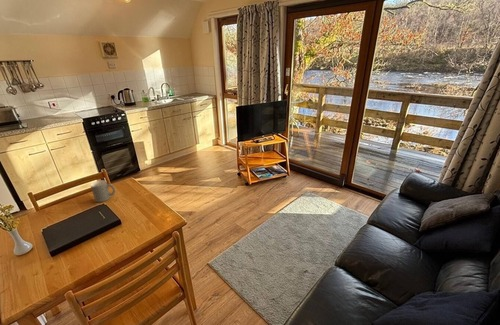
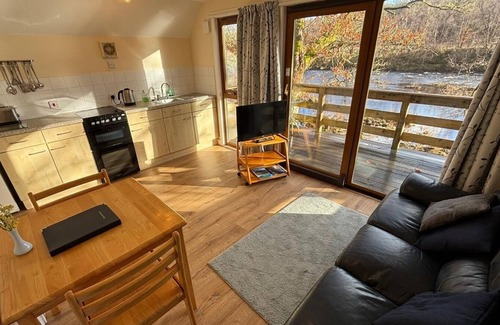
- mug [89,179,116,203]
